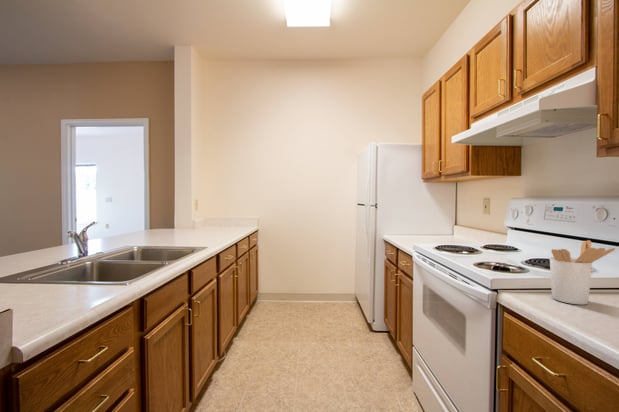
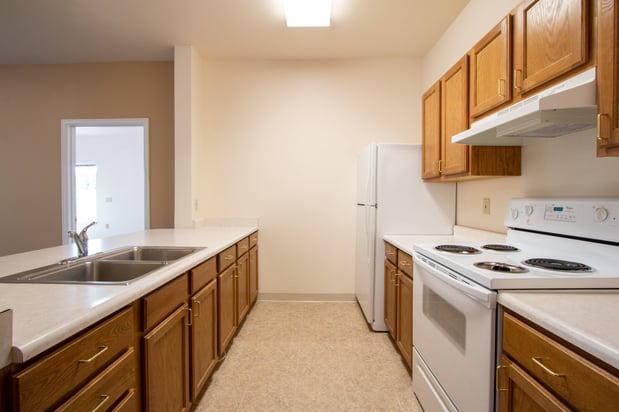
- utensil holder [549,239,616,305]
